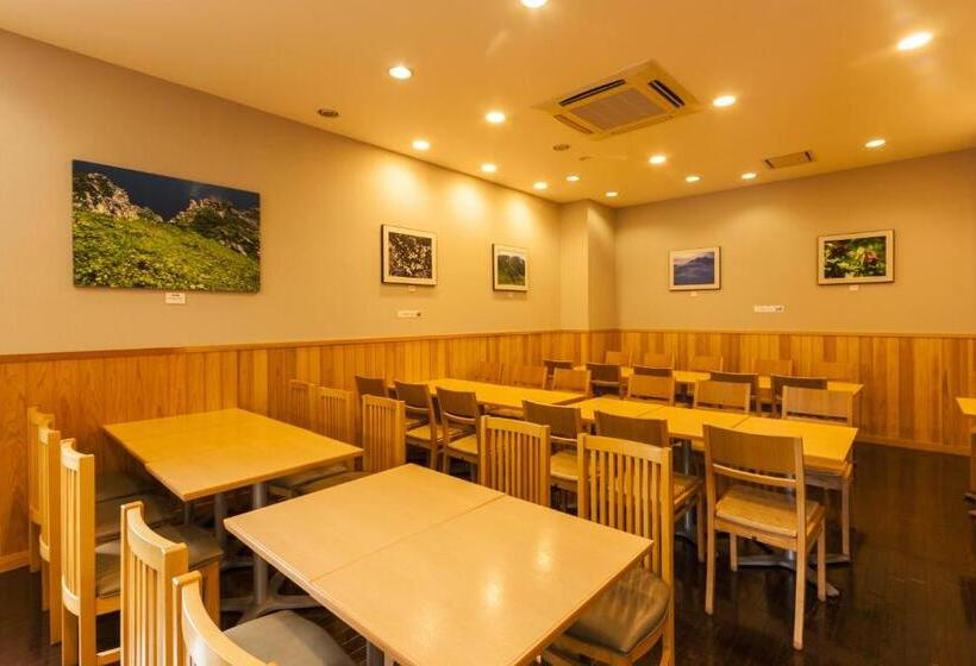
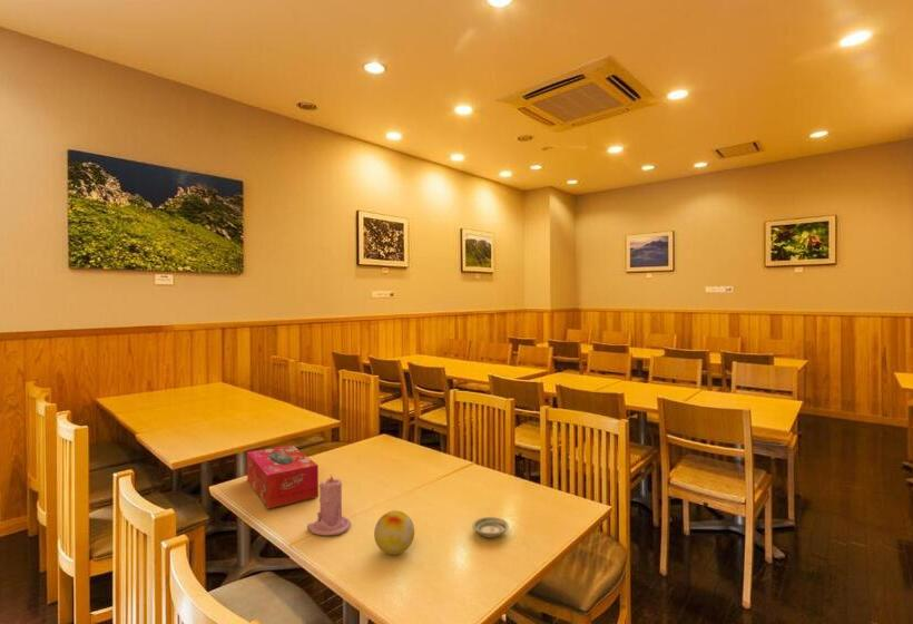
+ tissue box [246,443,320,509]
+ candle [306,475,352,537]
+ saucer [471,516,510,539]
+ decorative ball [373,509,415,556]
